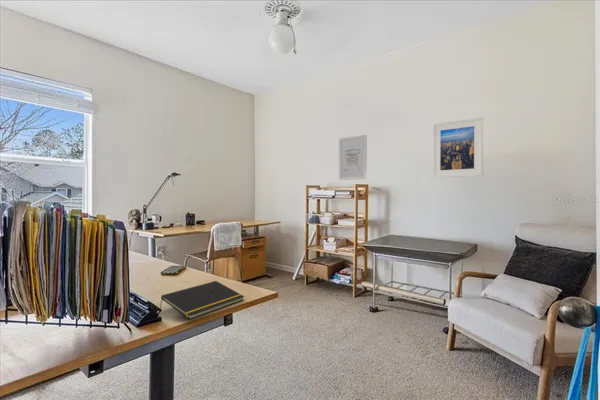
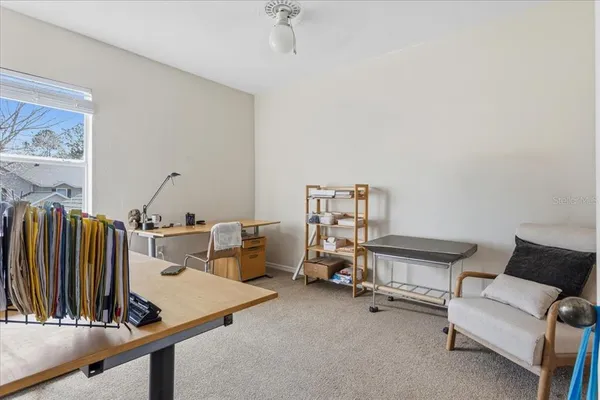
- notepad [159,280,245,320]
- wall art [338,134,368,181]
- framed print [432,116,484,179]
